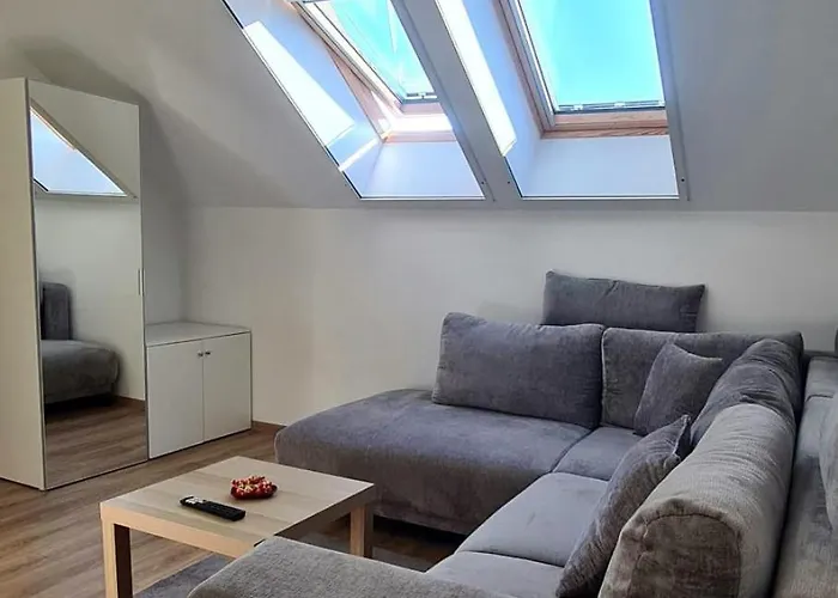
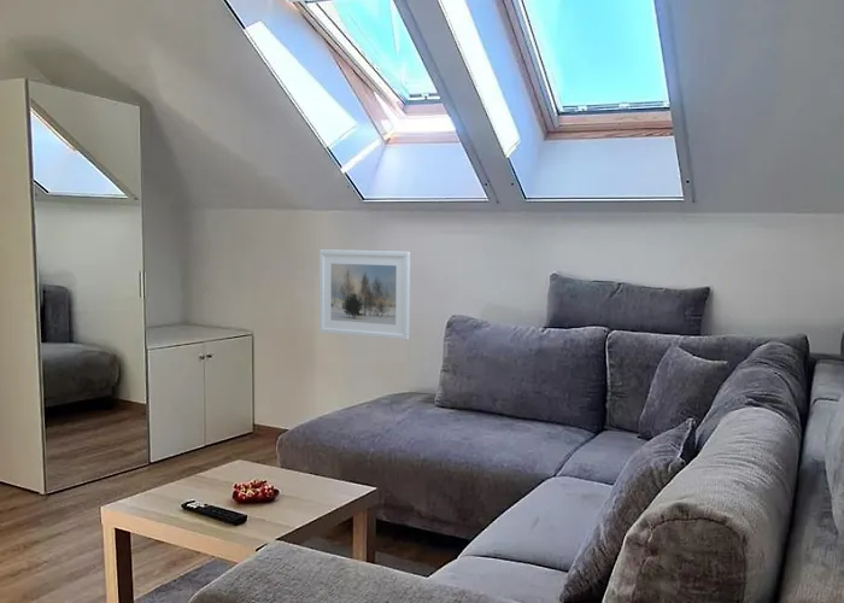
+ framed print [318,248,411,341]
